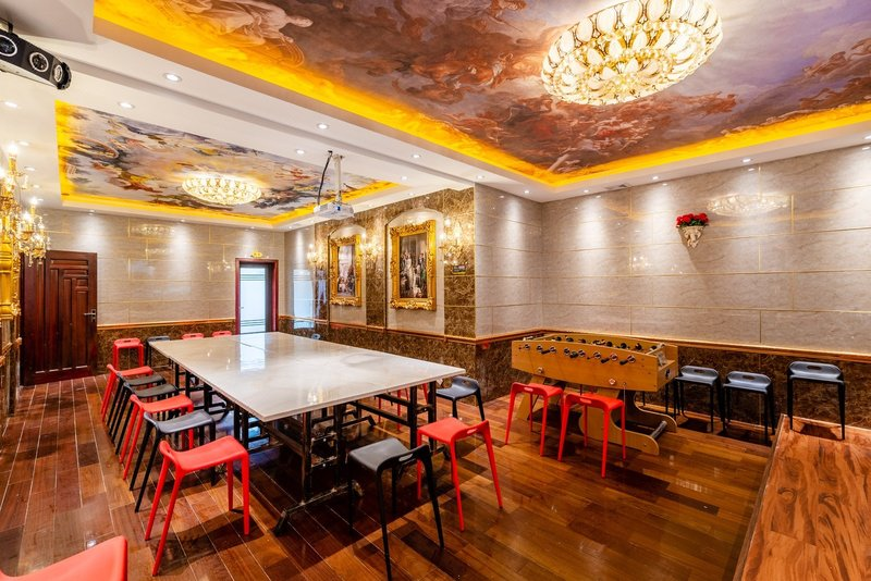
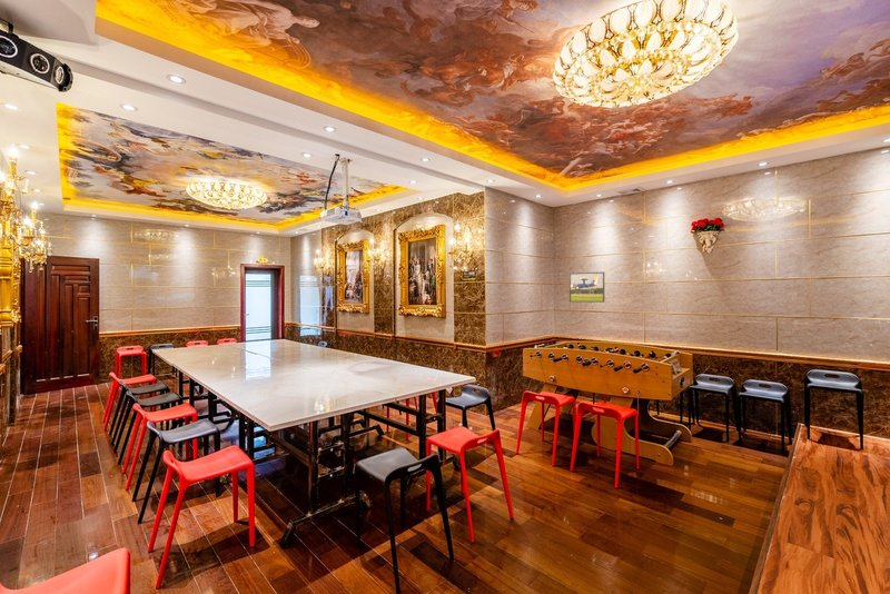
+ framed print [568,271,605,304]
